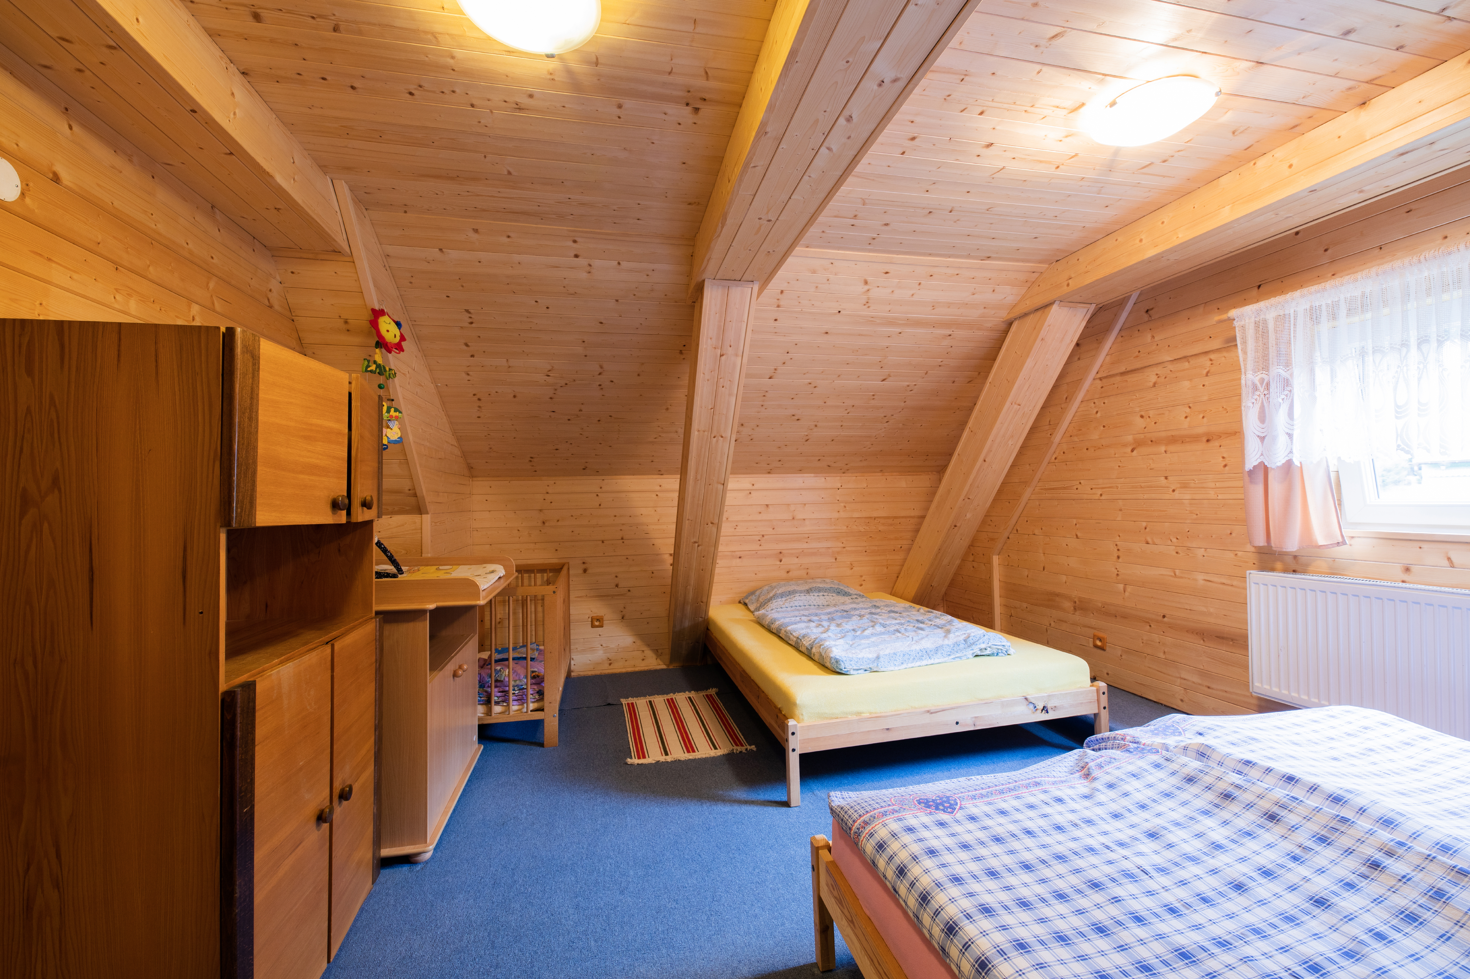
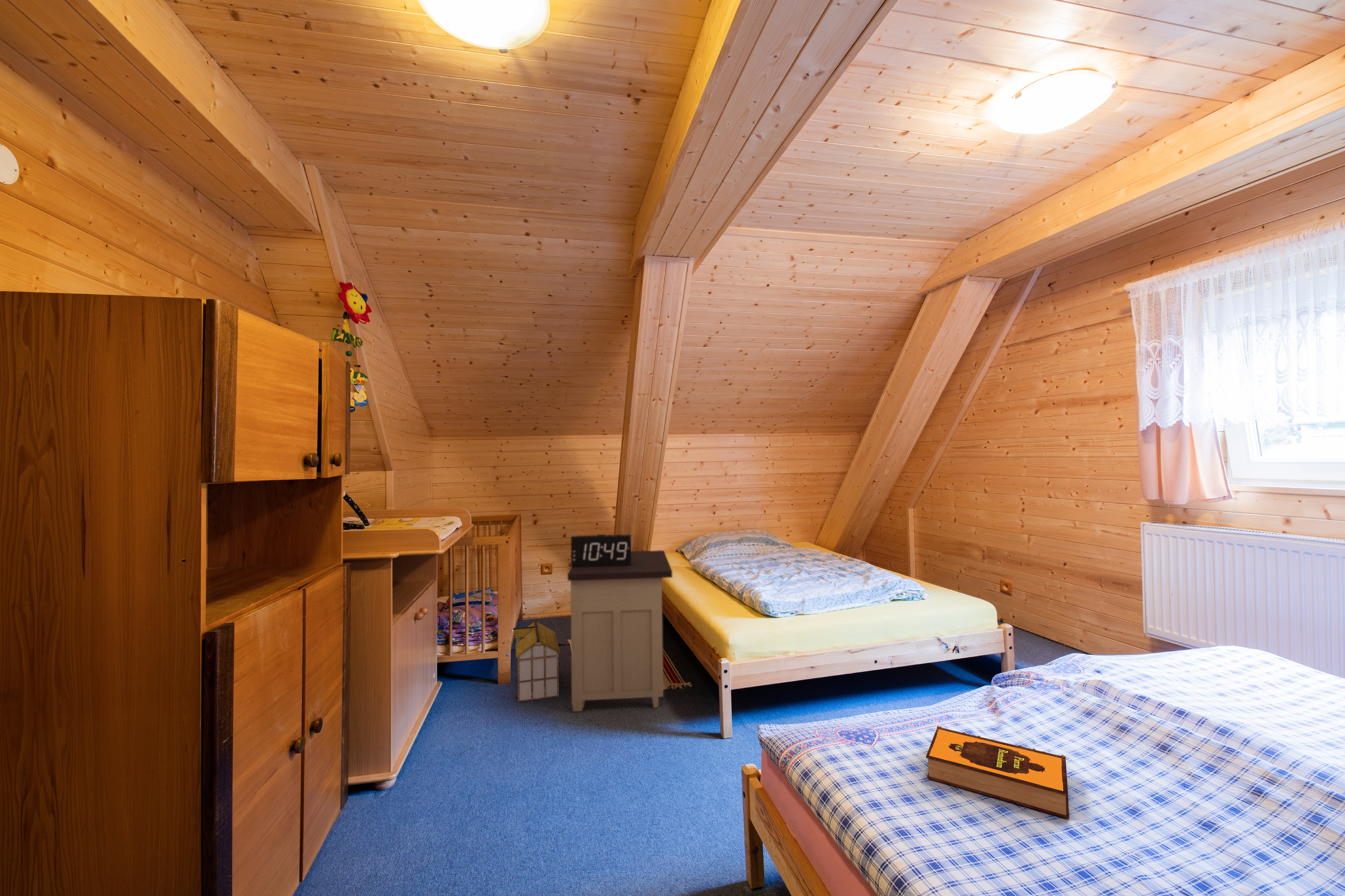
+ hardback book [926,726,1069,819]
+ alarm clock [571,534,631,567]
+ toy house [513,619,561,702]
+ nightstand [567,550,673,712]
